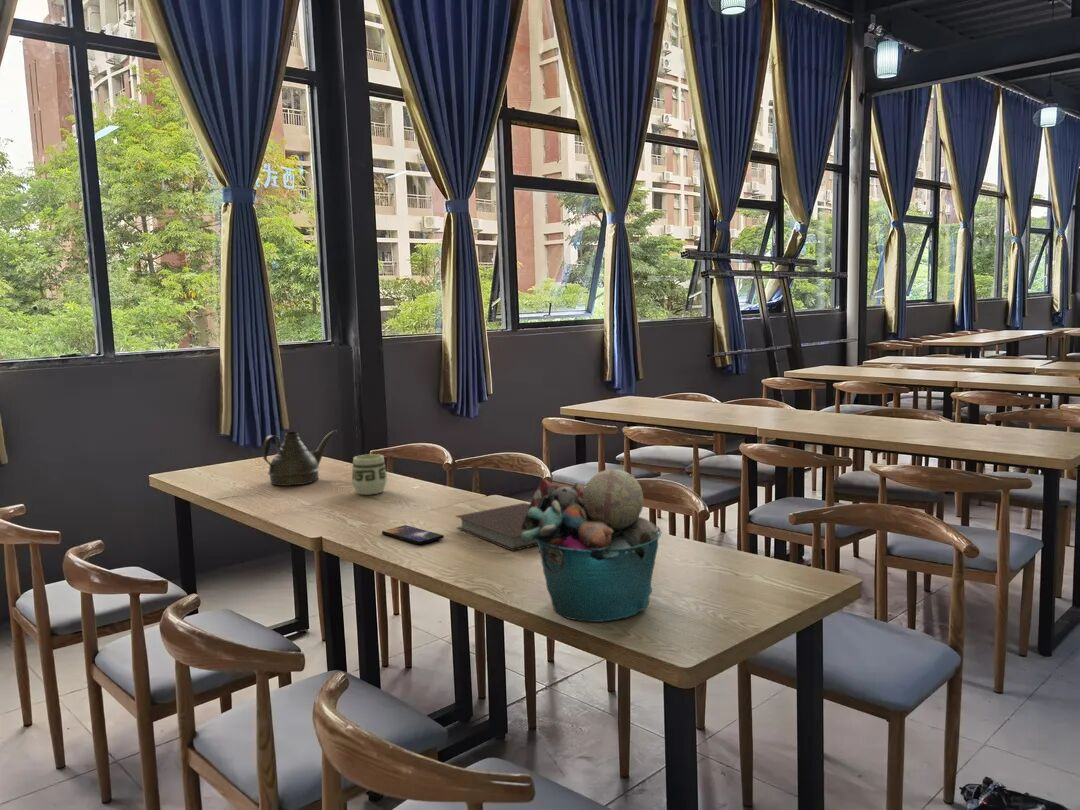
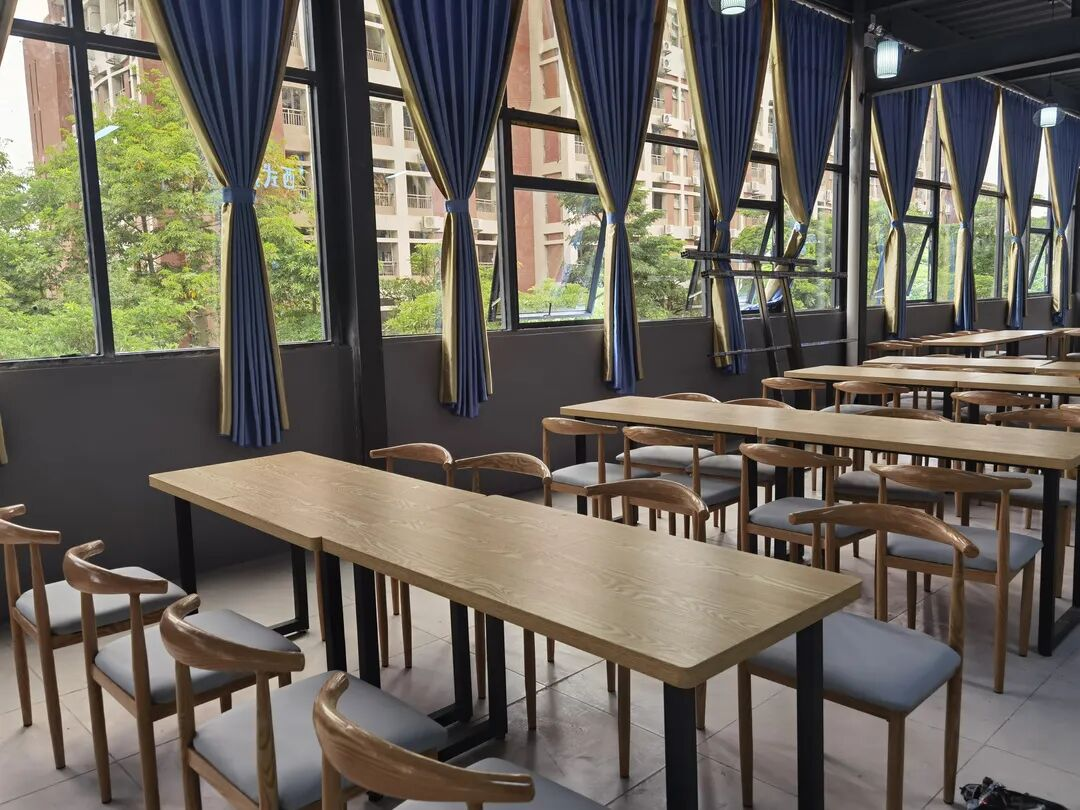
- bucket [521,468,662,623]
- teapot [261,429,338,487]
- cup [351,453,388,496]
- smartphone [381,524,445,545]
- notebook [455,502,538,552]
